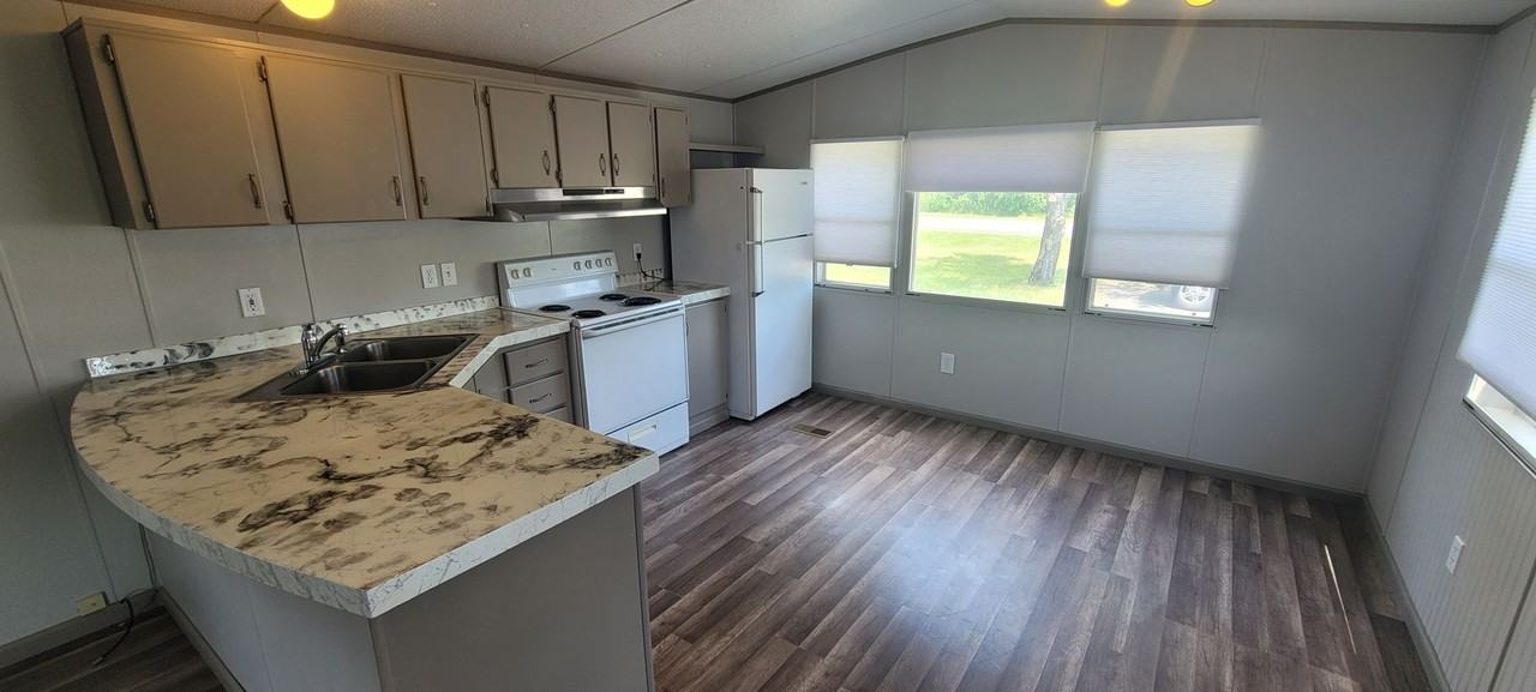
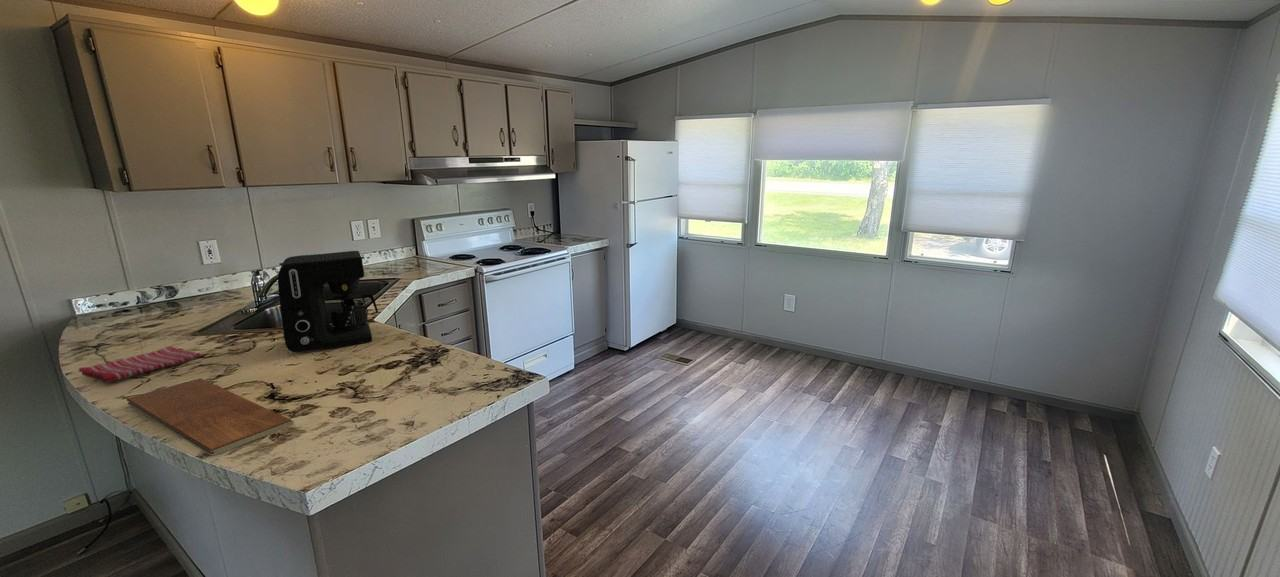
+ dish towel [77,345,201,384]
+ chopping board [126,377,295,457]
+ coffee maker [277,250,379,353]
